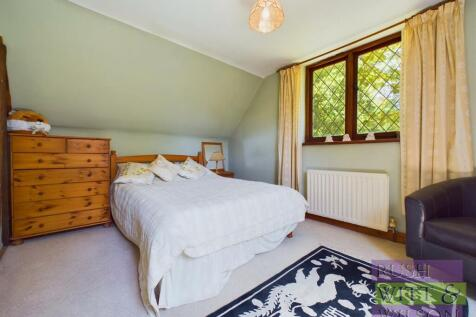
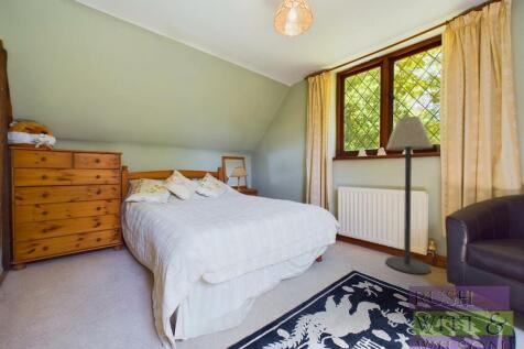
+ floor lamp [384,116,434,275]
